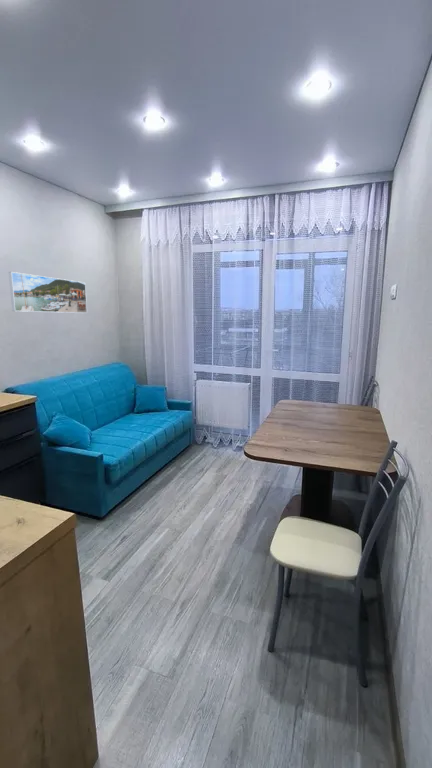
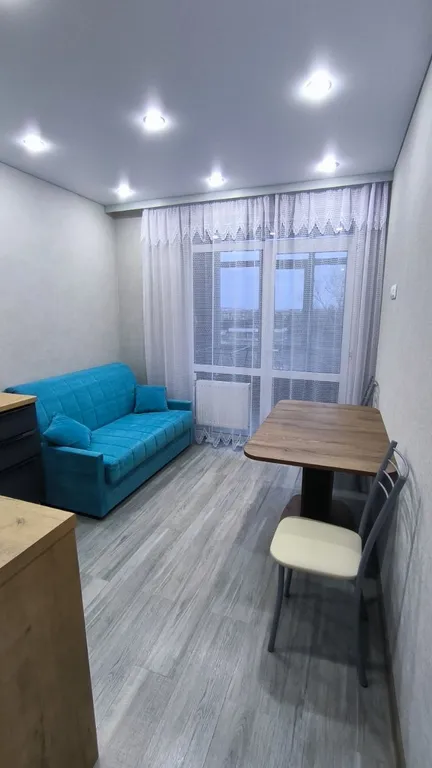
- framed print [7,271,88,314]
